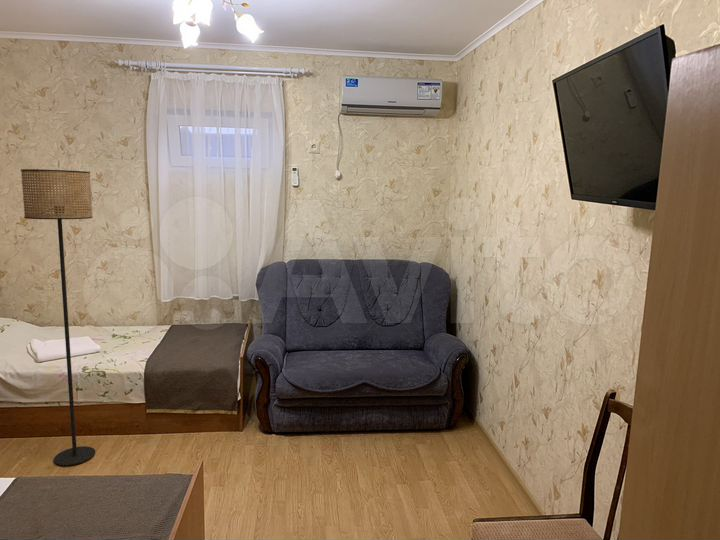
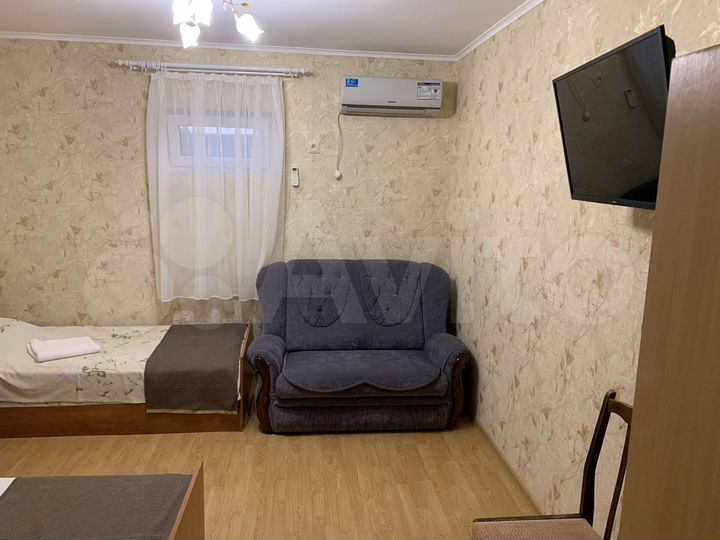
- floor lamp [20,168,96,467]
